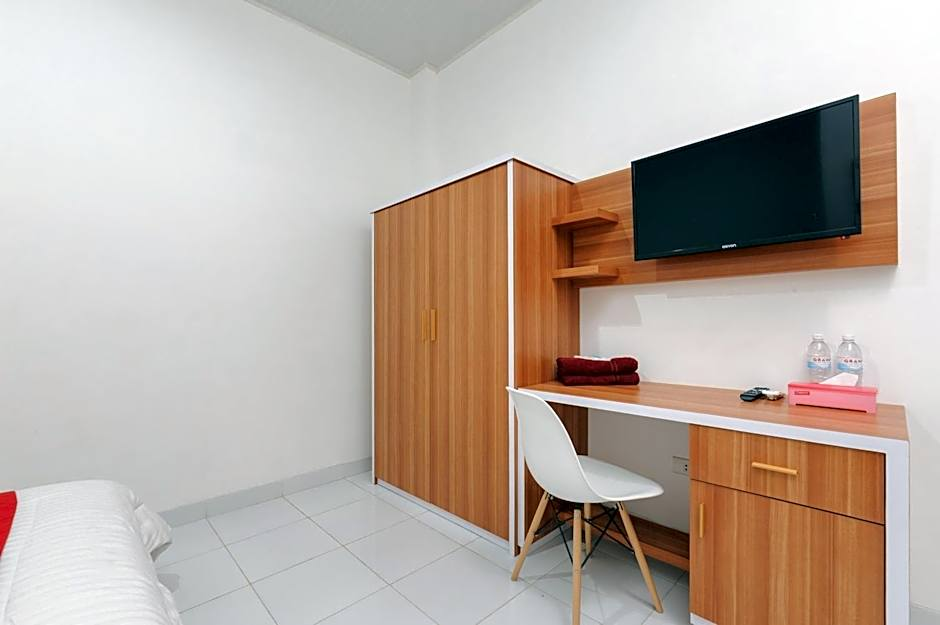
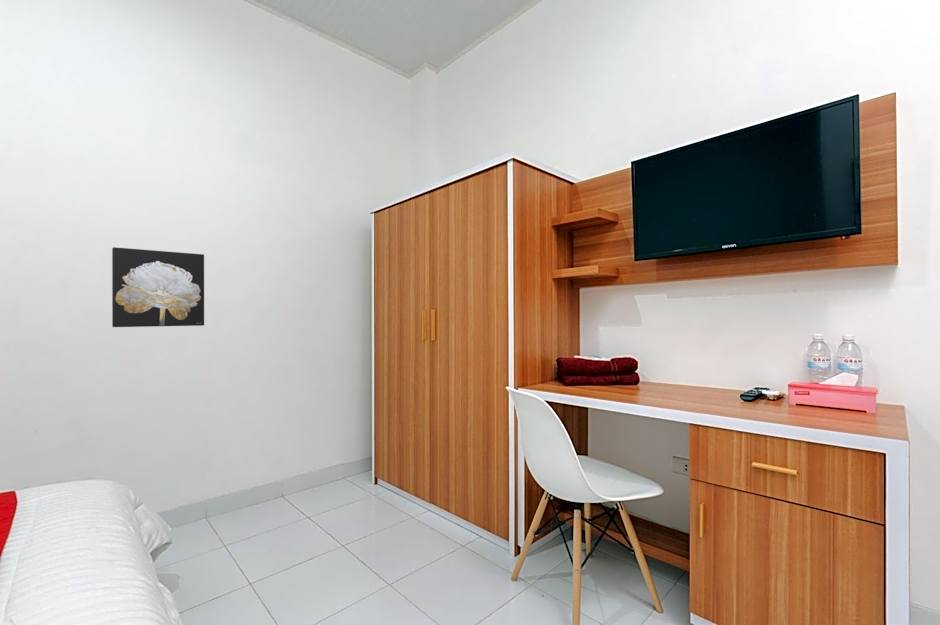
+ wall art [111,246,205,328]
